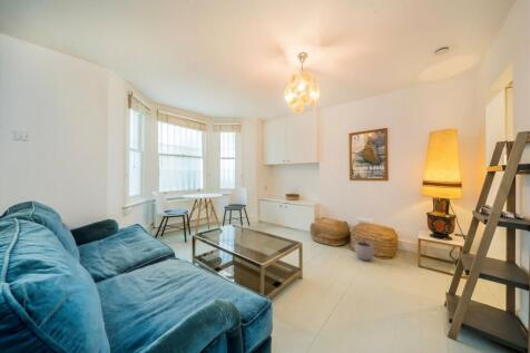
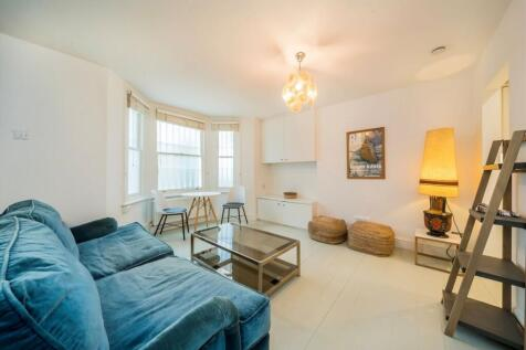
- plant pot [354,236,375,262]
